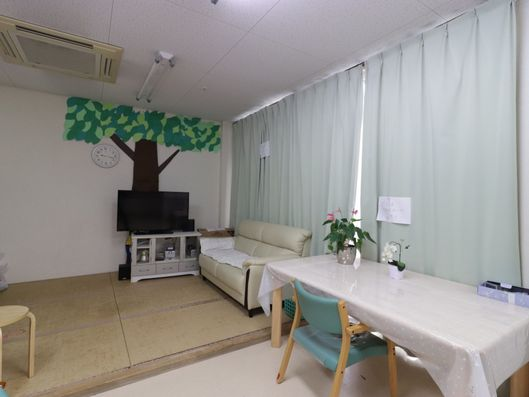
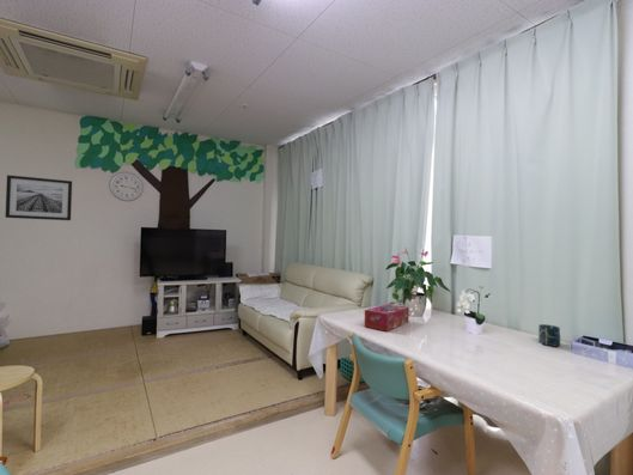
+ cup [537,323,561,347]
+ wall art [4,173,73,221]
+ tissue box [364,303,410,333]
